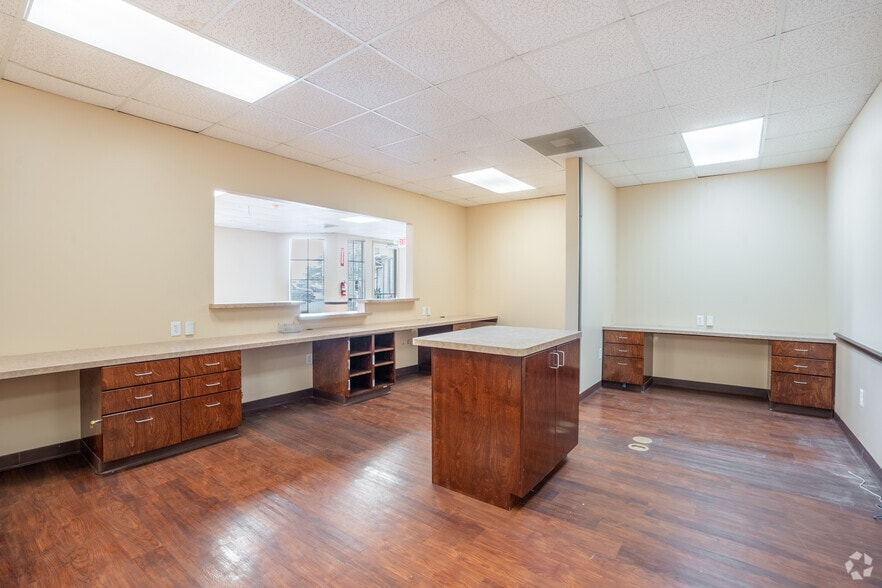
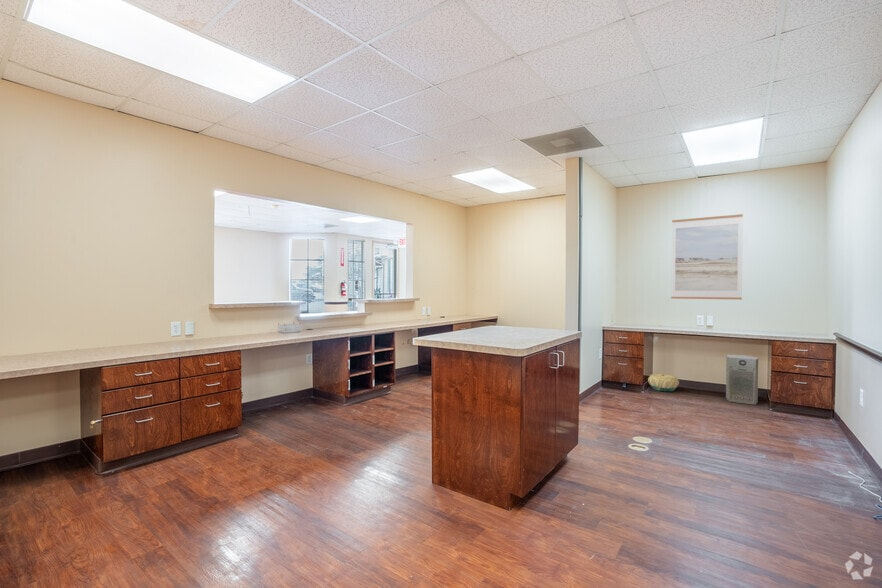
+ basket [647,373,680,392]
+ wall art [670,213,744,301]
+ fan [725,354,759,406]
